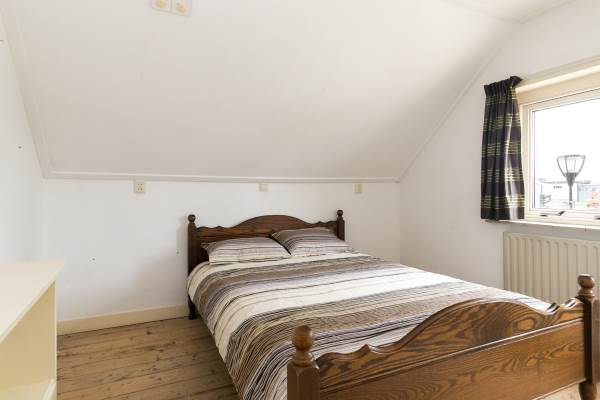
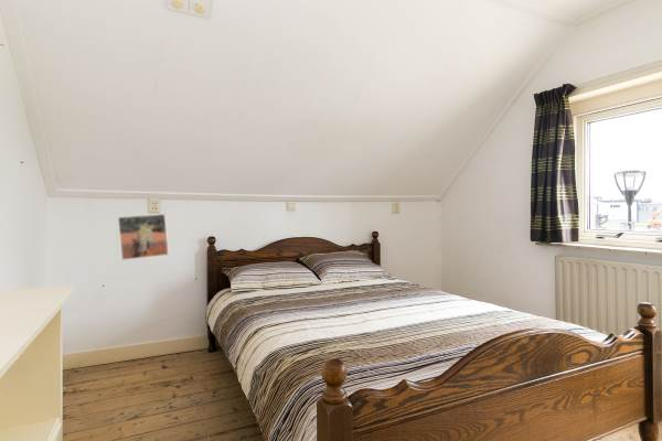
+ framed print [117,213,170,261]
